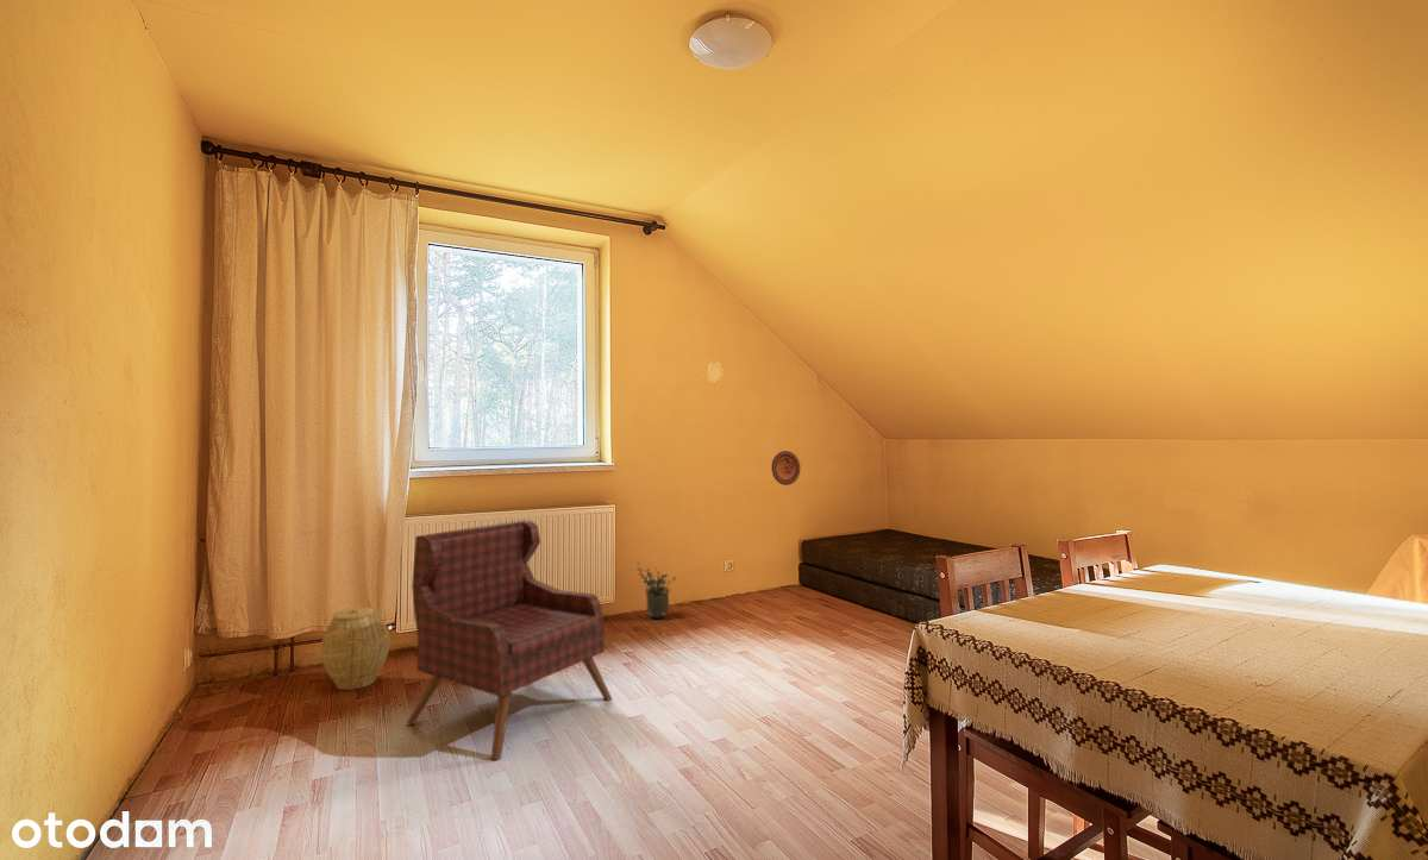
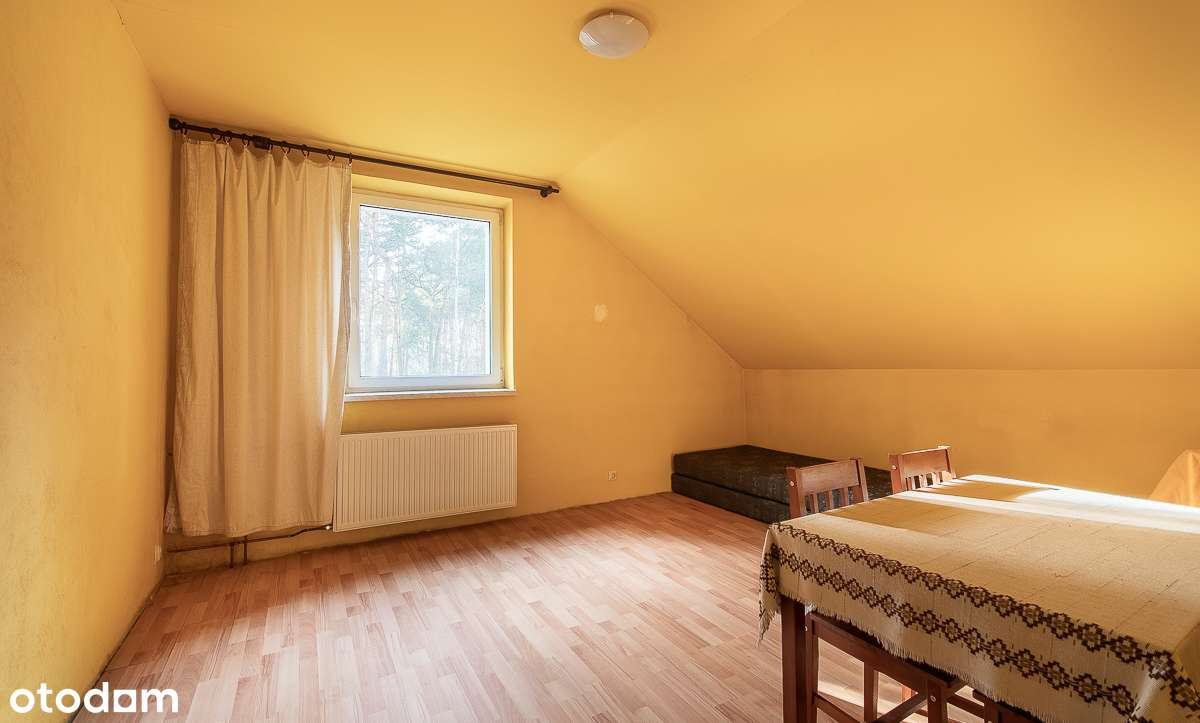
- armchair [406,519,613,761]
- decorative plate [770,450,801,487]
- potted plant [635,561,677,619]
- woven basket [319,607,392,691]
